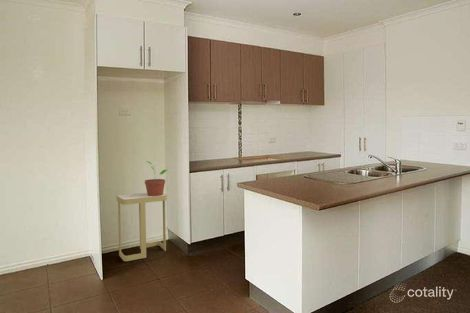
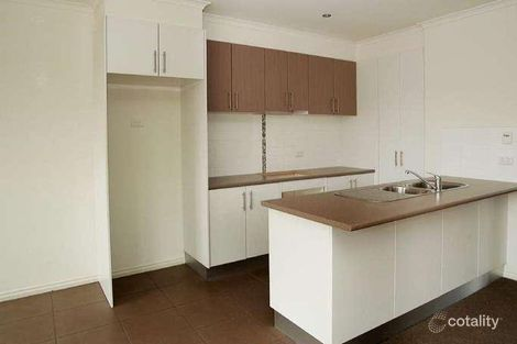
- potted plant [144,160,168,196]
- side table [116,192,168,262]
